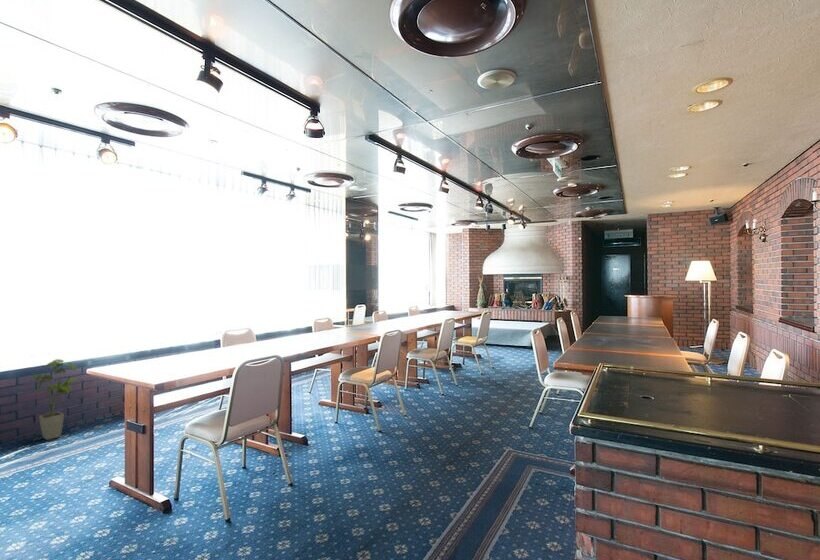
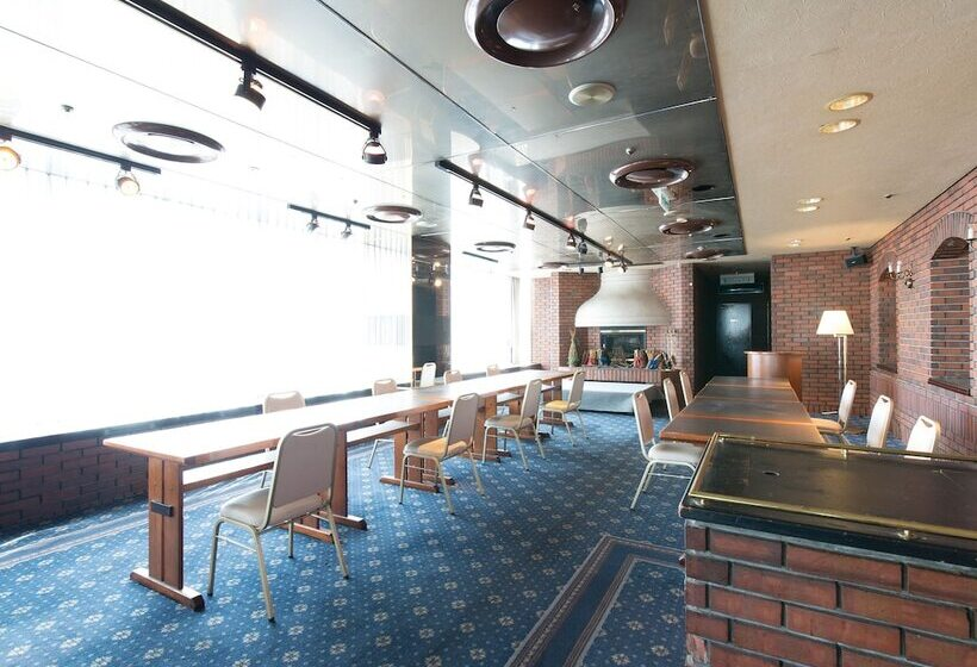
- house plant [28,358,82,441]
